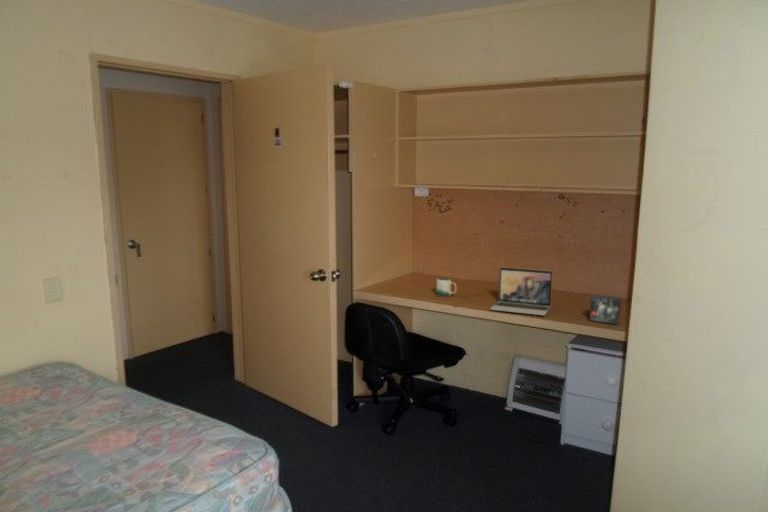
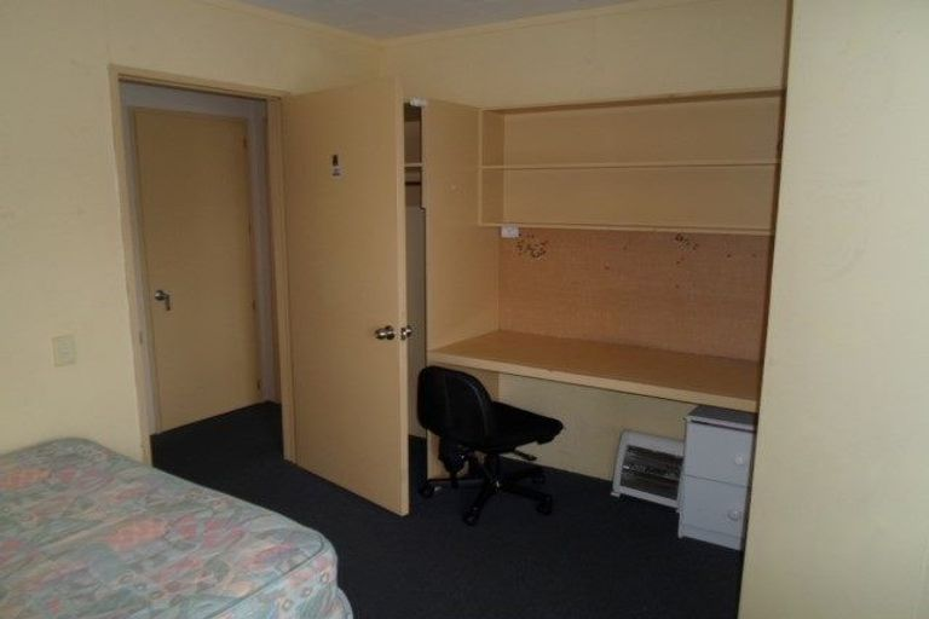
- laptop [489,266,553,316]
- mug [435,277,457,297]
- small box [588,294,623,325]
